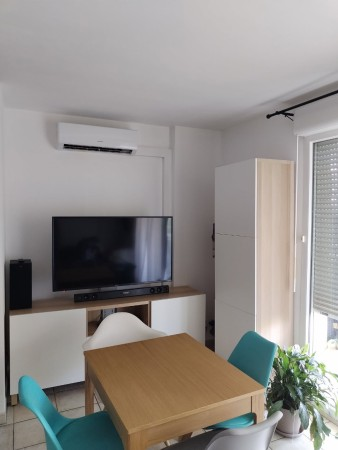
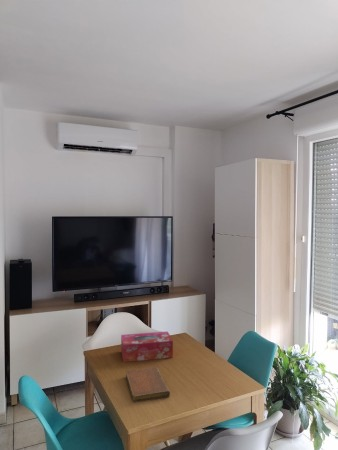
+ notebook [125,366,171,403]
+ tissue box [120,330,174,363]
